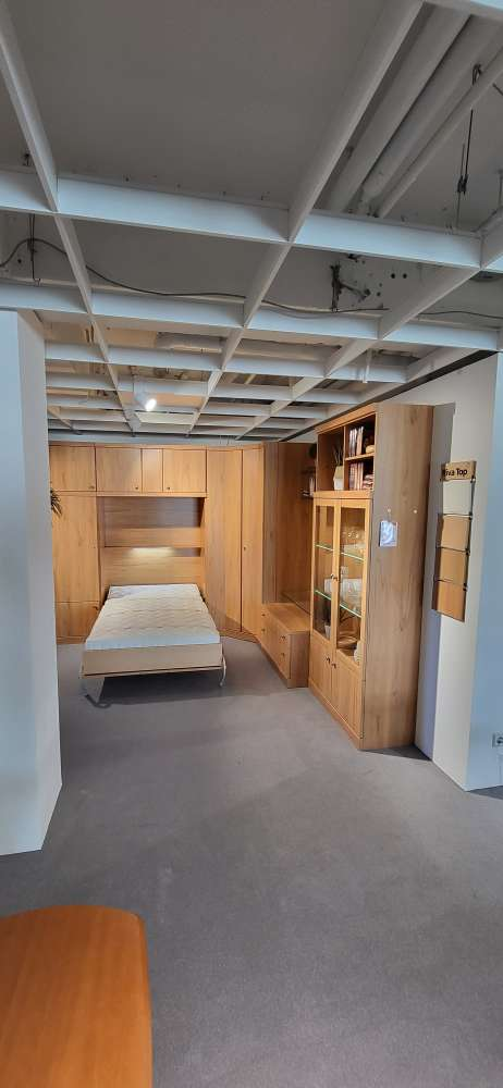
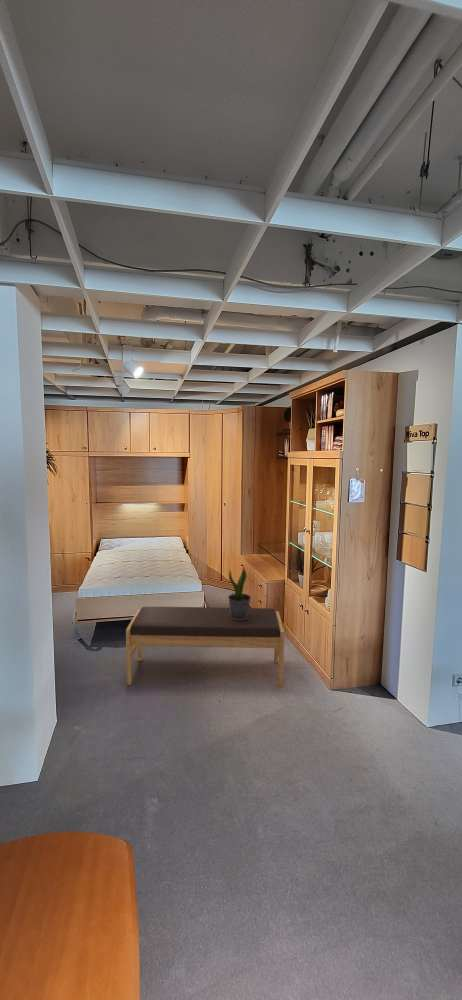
+ potted plant [227,566,252,620]
+ bench [125,606,285,688]
